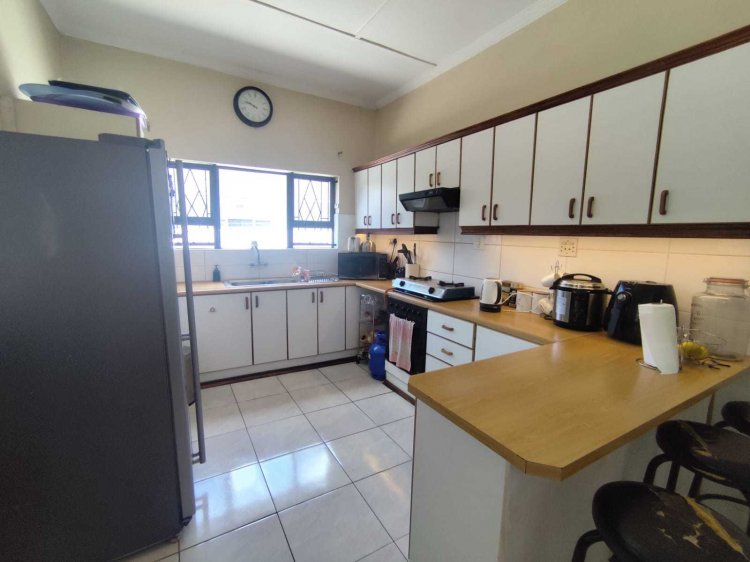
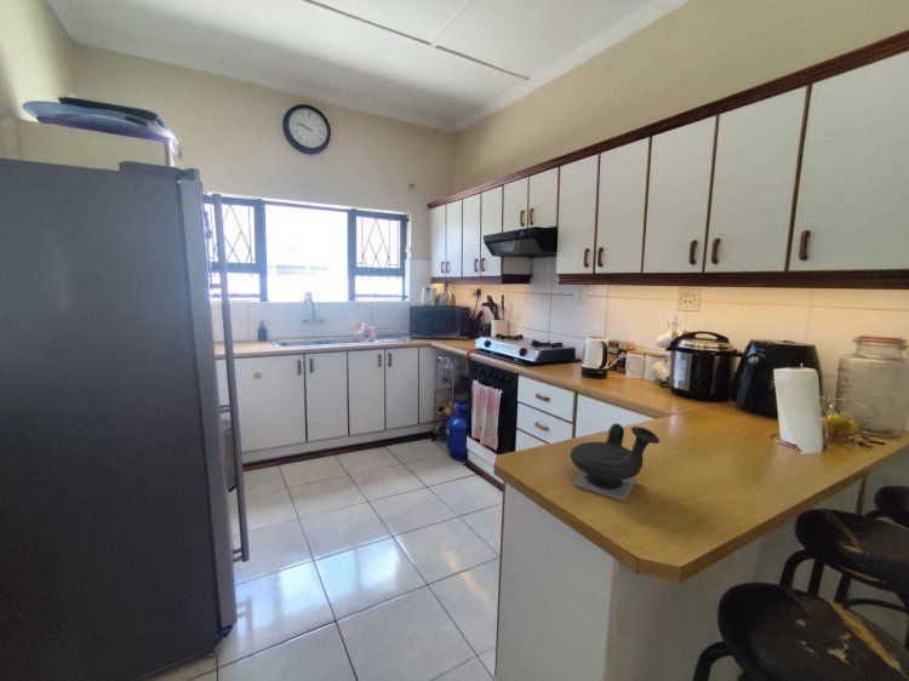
+ teapot [570,423,661,503]
